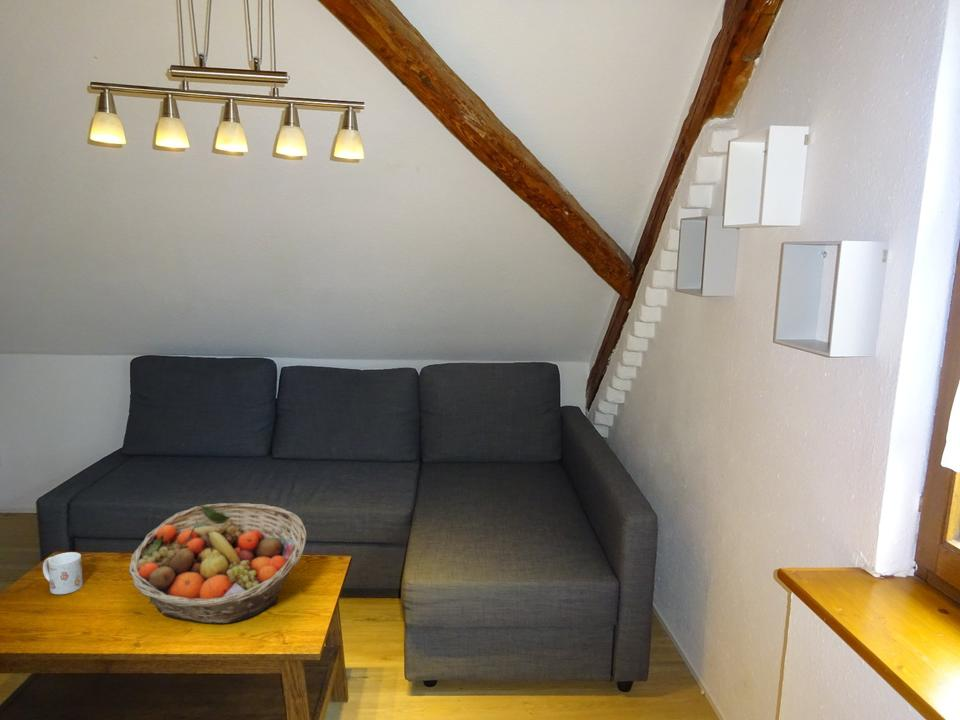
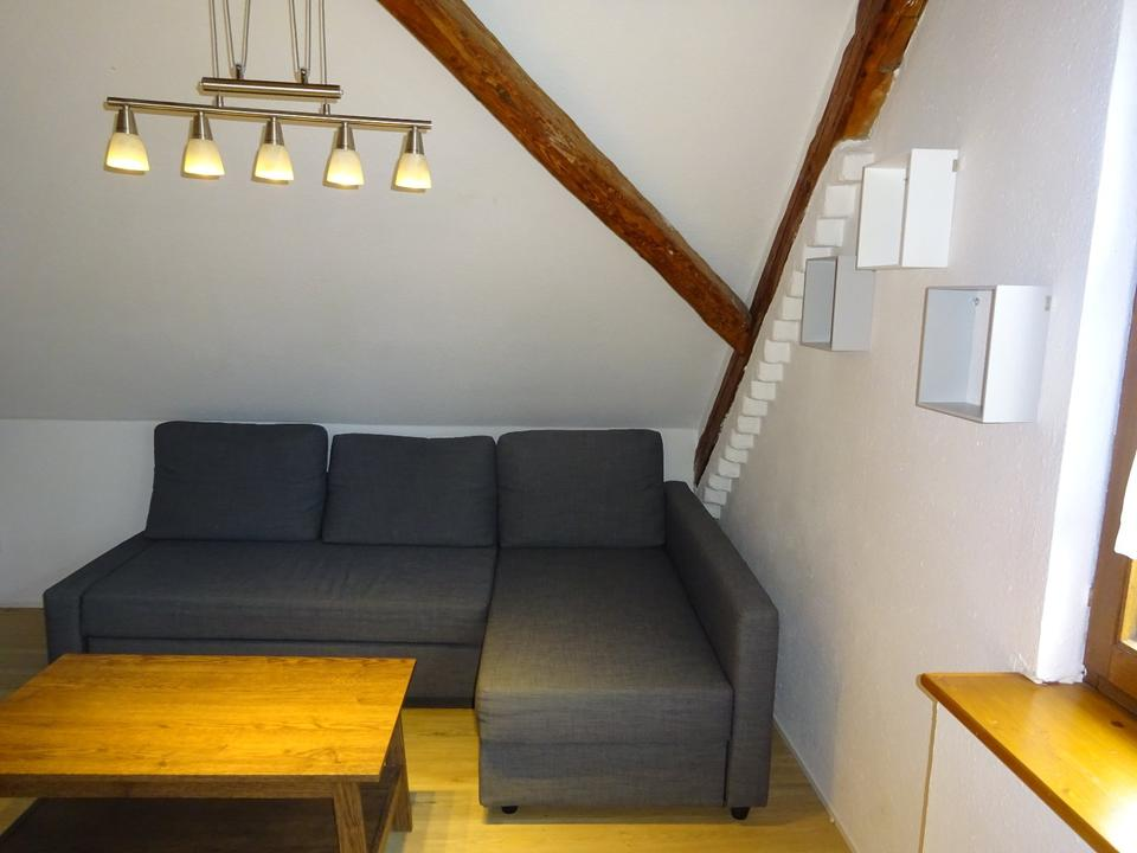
- fruit basket [127,502,307,625]
- mug [42,551,84,595]
